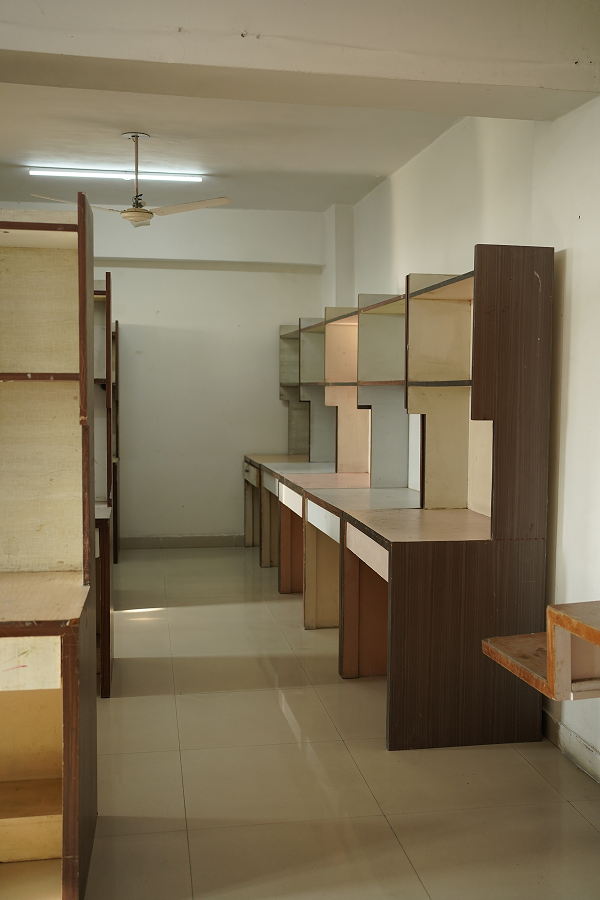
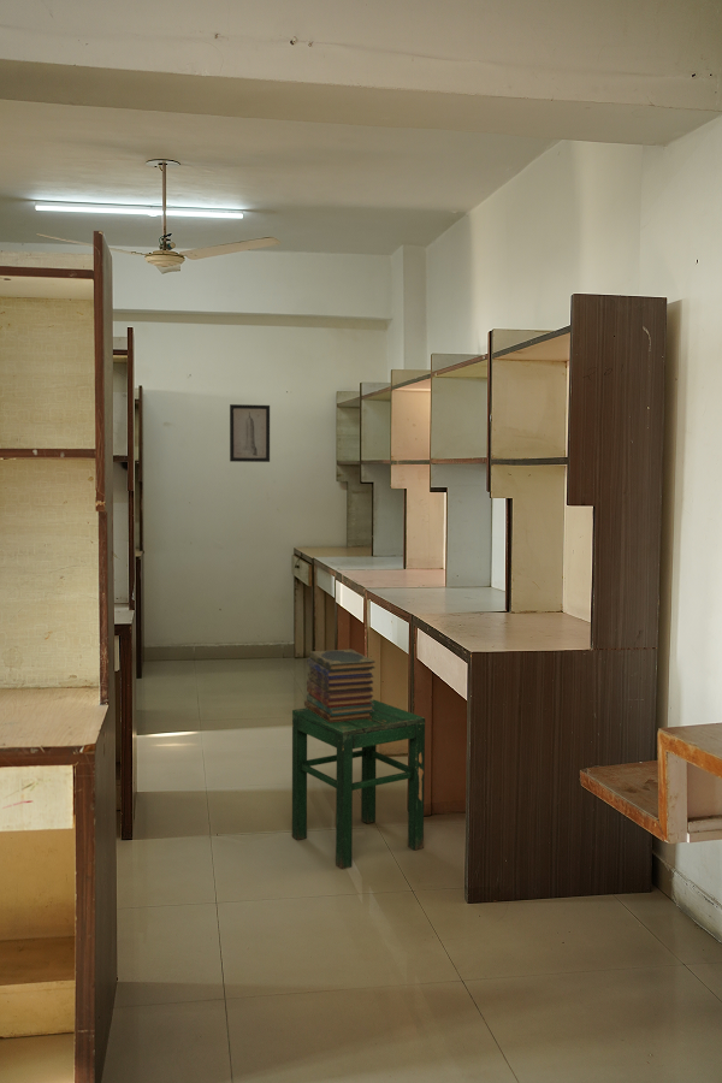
+ wall art [229,403,271,463]
+ book stack [303,649,377,722]
+ stool [291,698,426,870]
